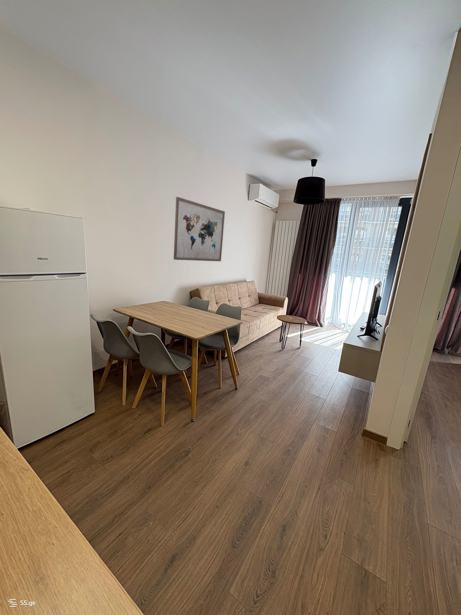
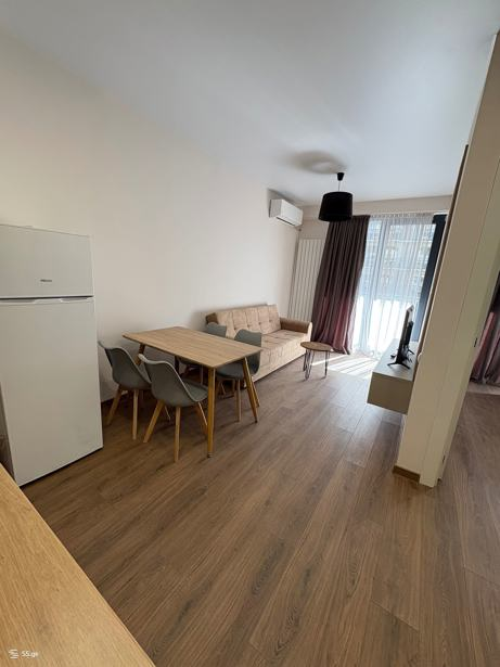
- wall art [173,196,226,262]
